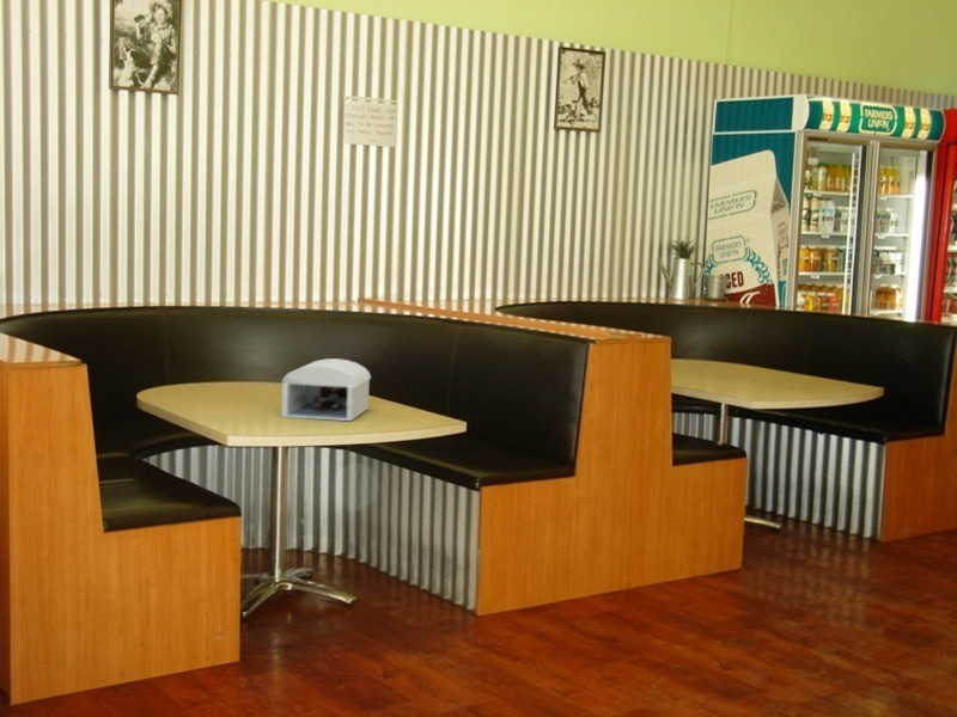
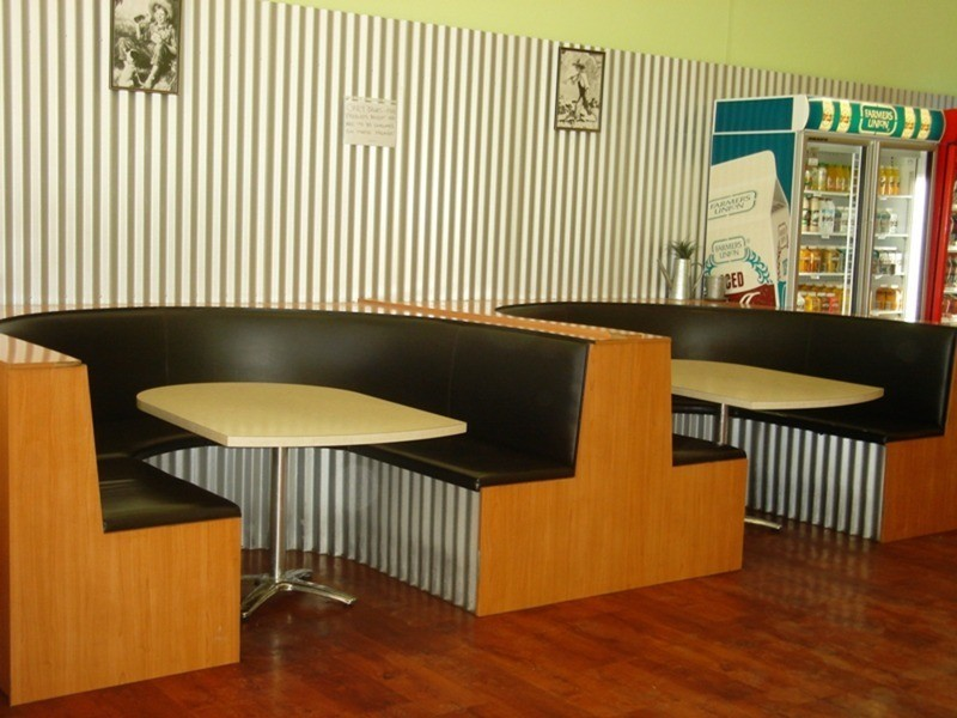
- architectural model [280,357,372,422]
